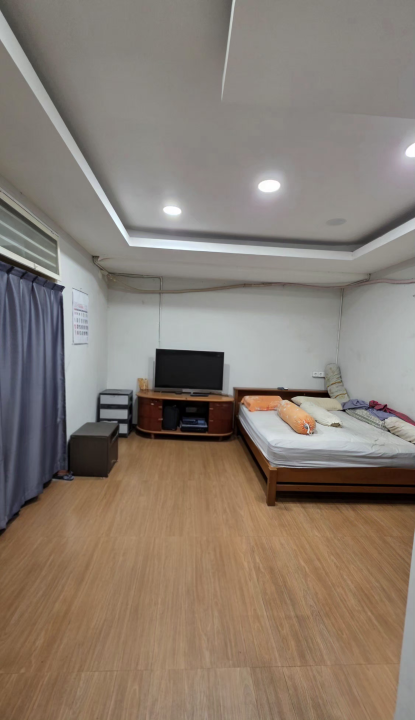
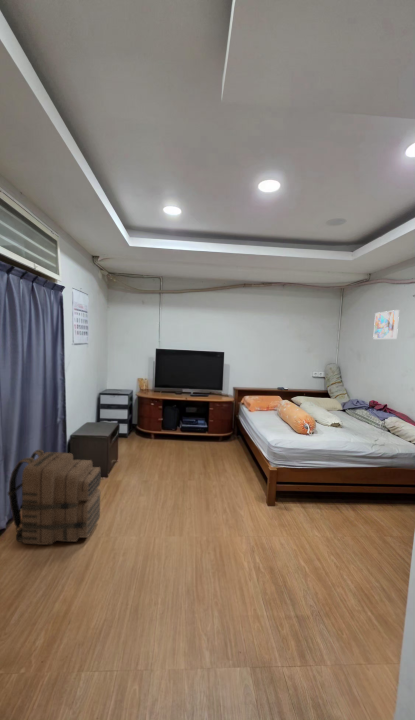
+ backpack [7,448,102,546]
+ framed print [372,309,400,340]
